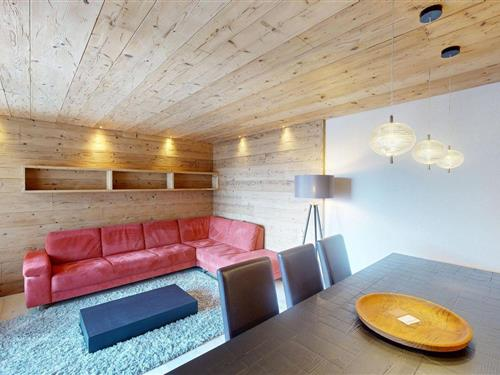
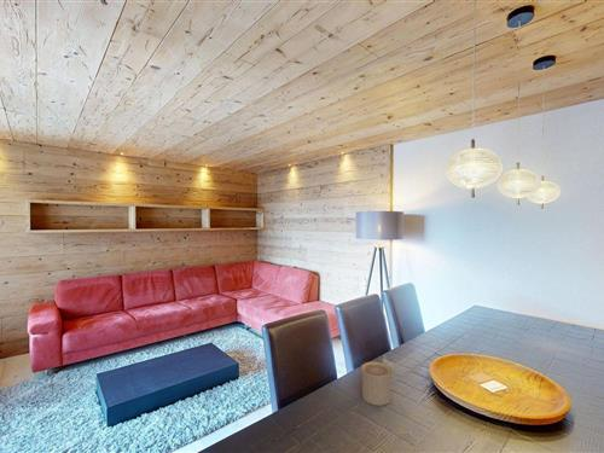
+ cup [360,360,393,407]
